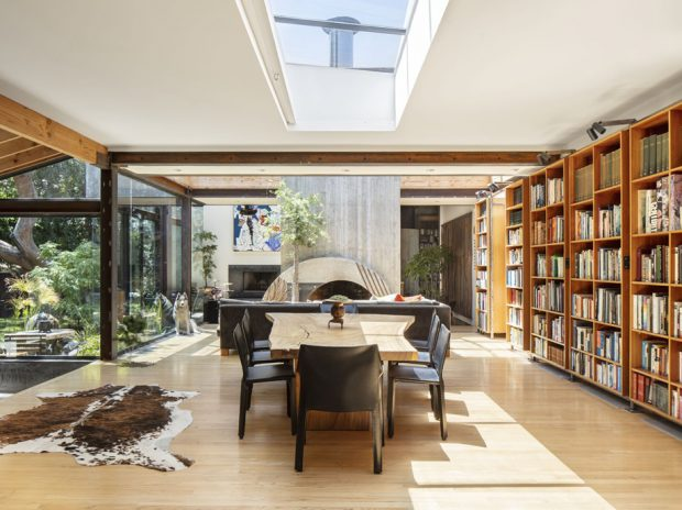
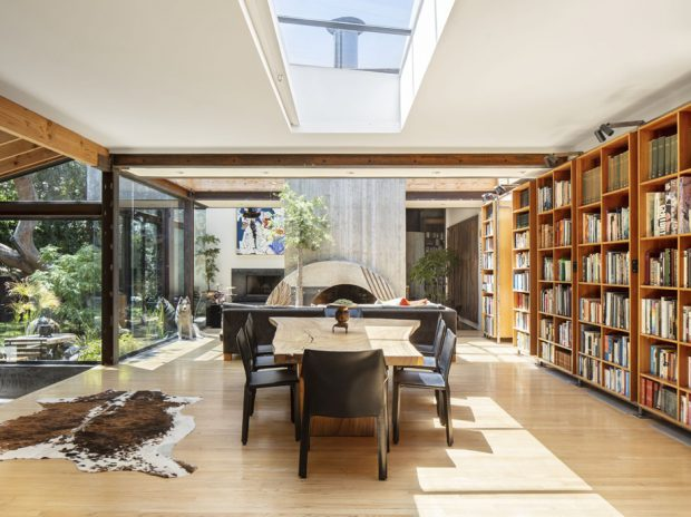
- indoor plant [110,312,148,365]
